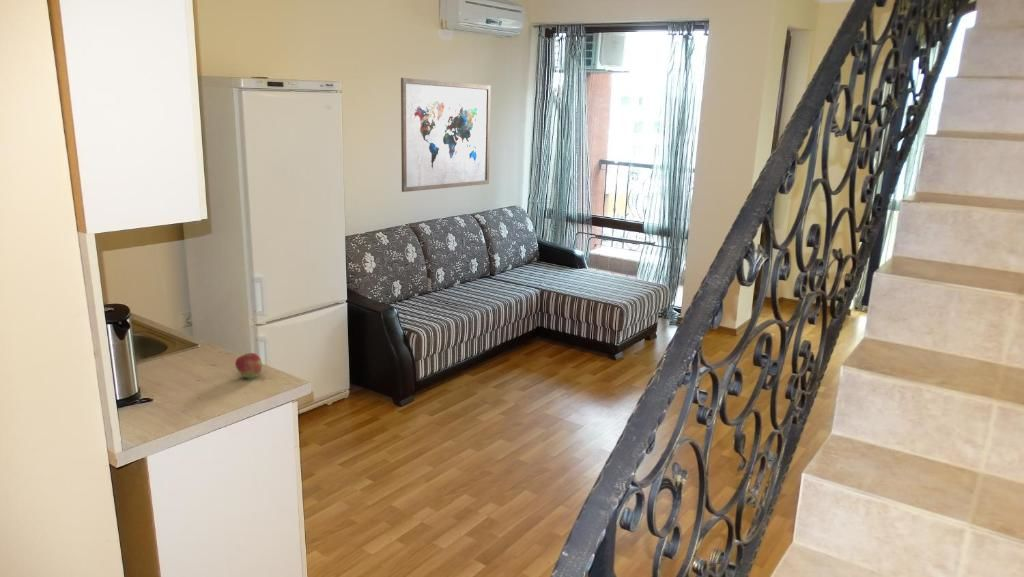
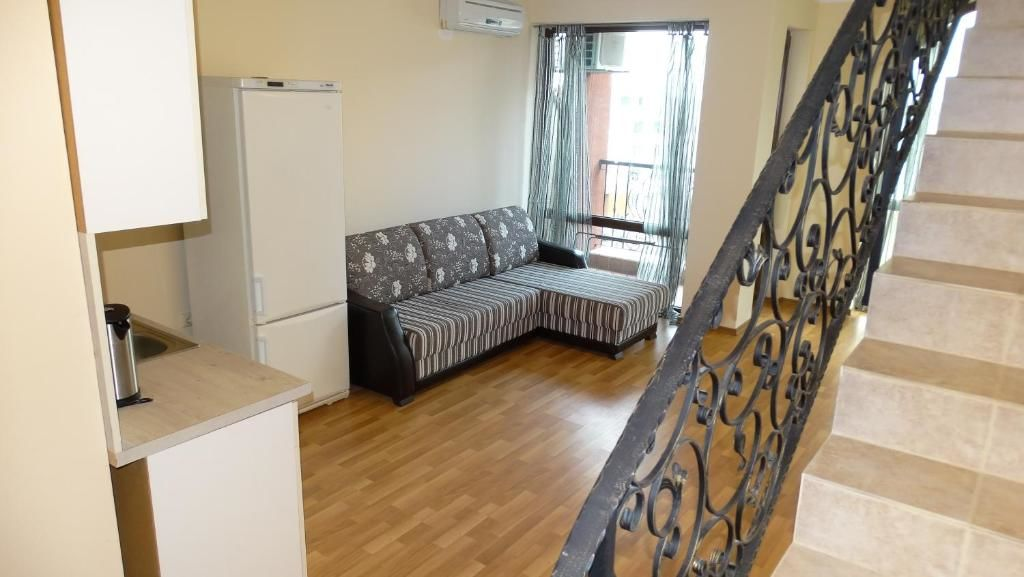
- fruit [234,352,263,379]
- wall art [400,77,492,193]
